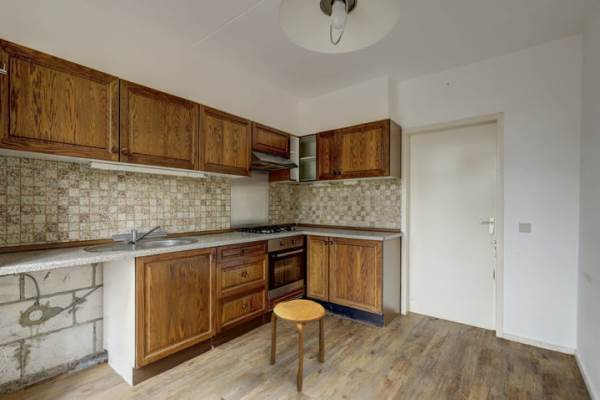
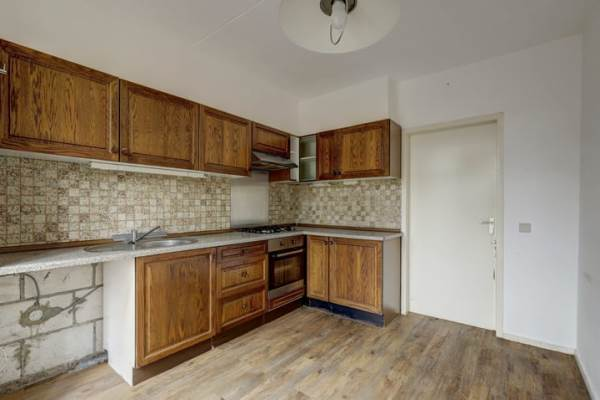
- stool [270,299,327,393]
